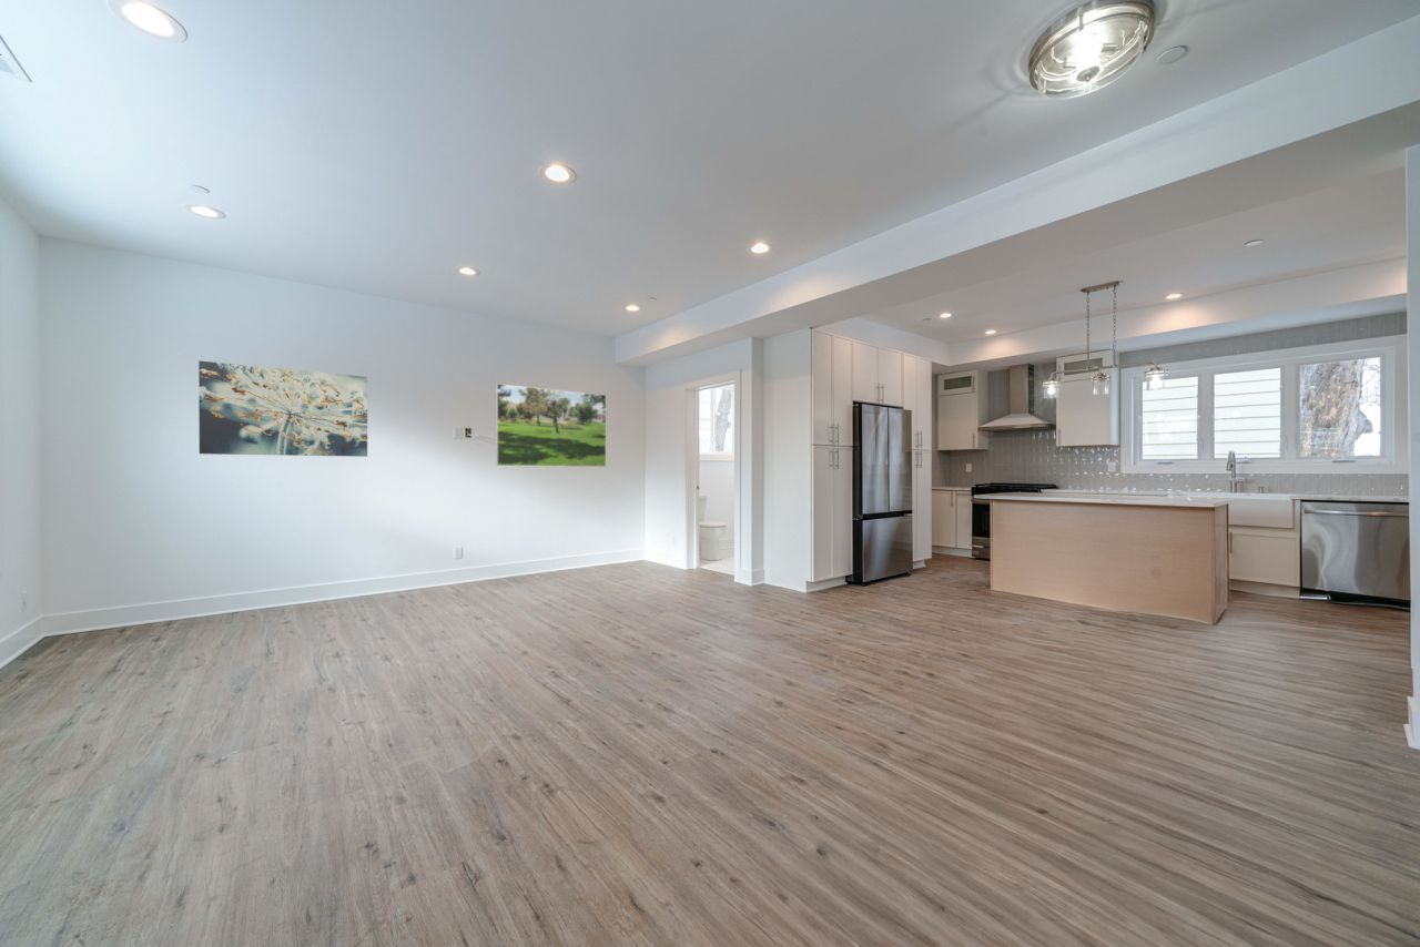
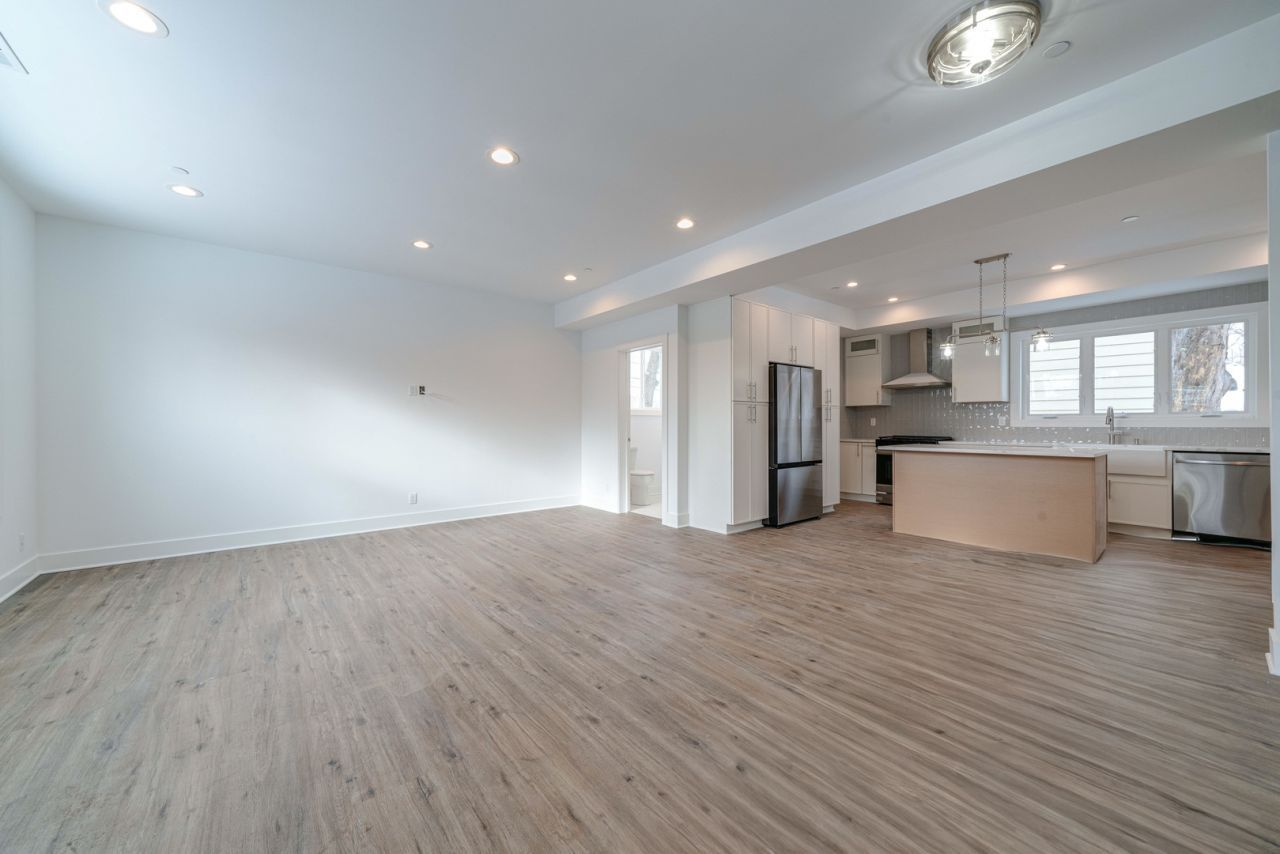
- wall art [197,359,368,458]
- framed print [495,383,607,468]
